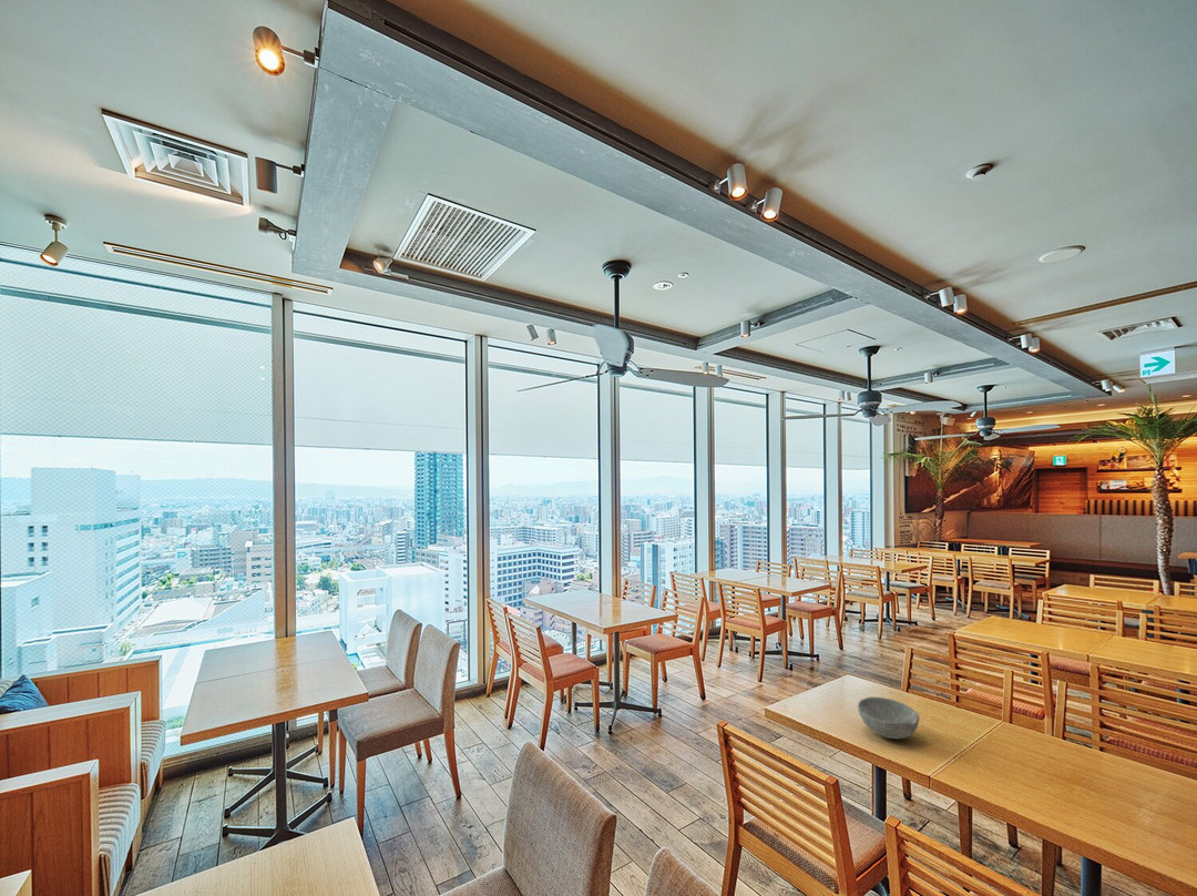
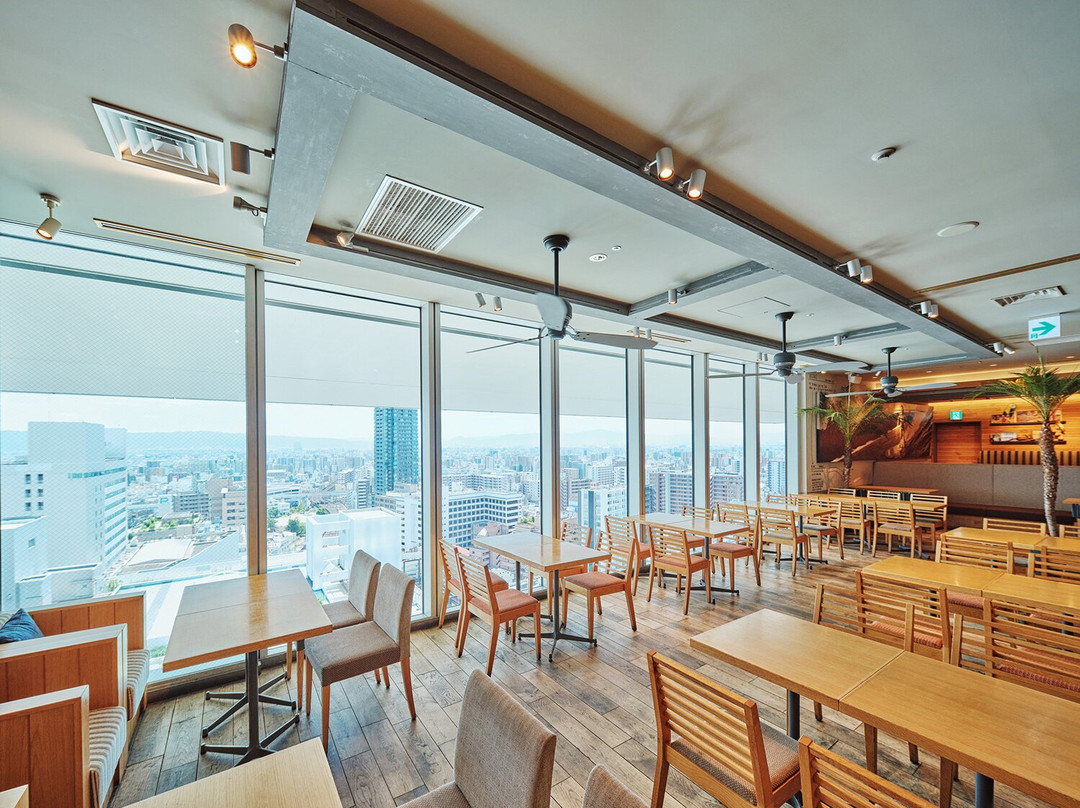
- bowl [857,695,920,741]
